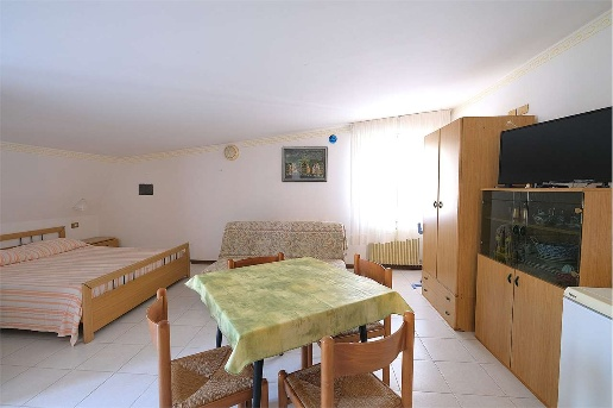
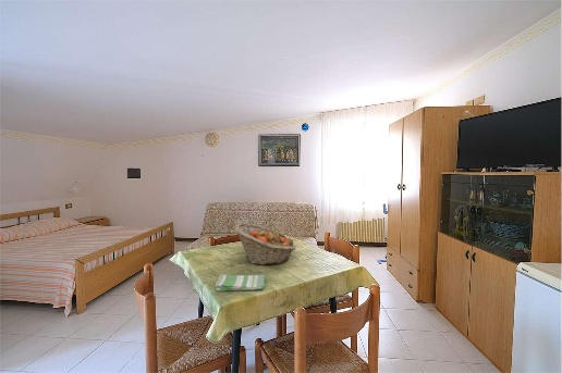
+ dish towel [215,273,266,293]
+ fruit basket [234,223,297,266]
